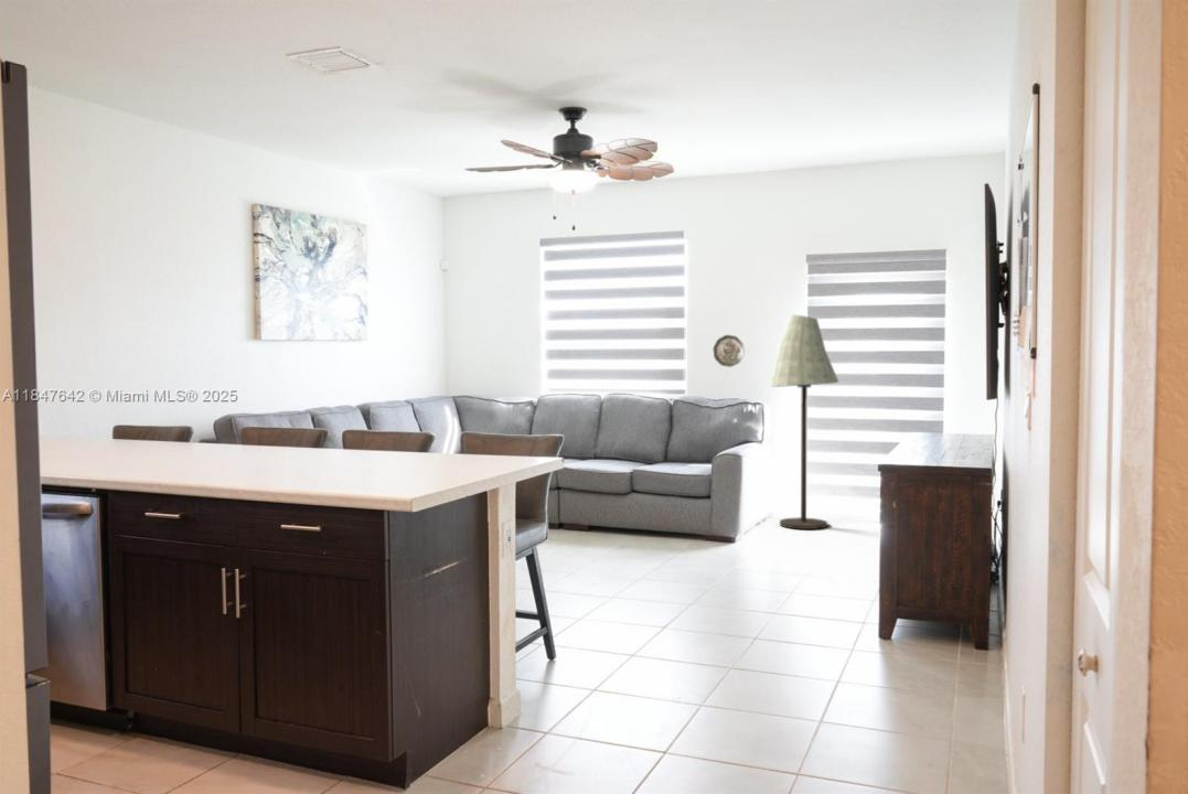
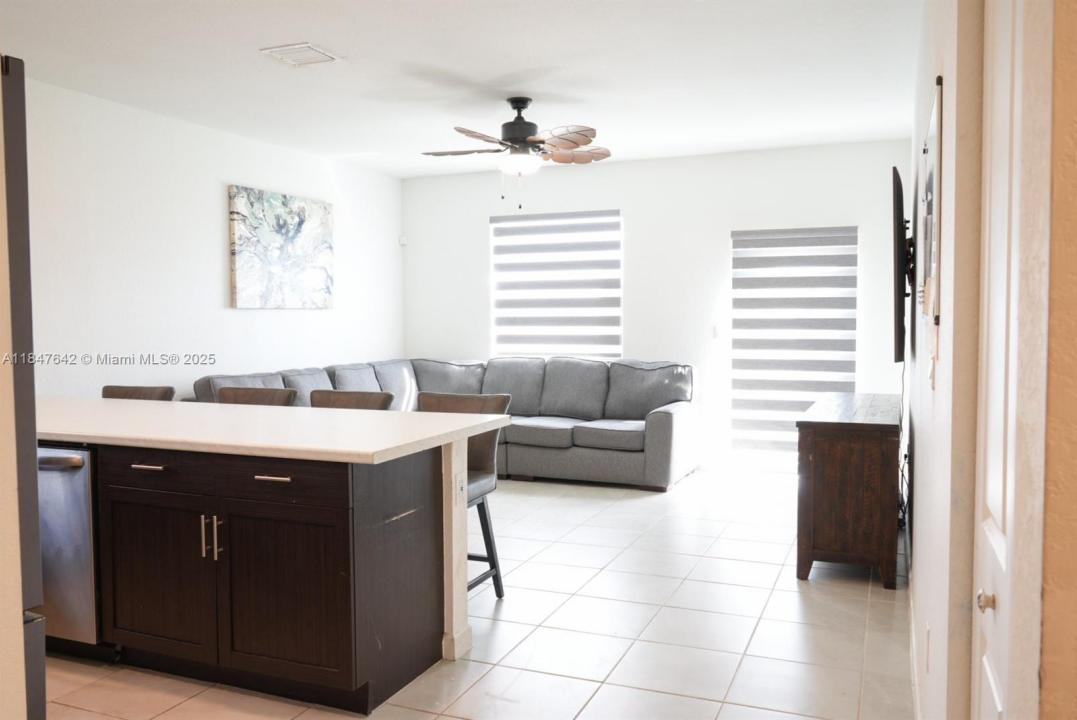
- floor lamp [769,313,839,530]
- decorative plate [713,334,746,368]
